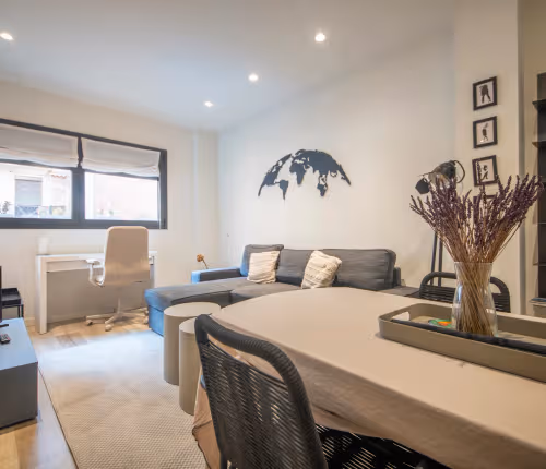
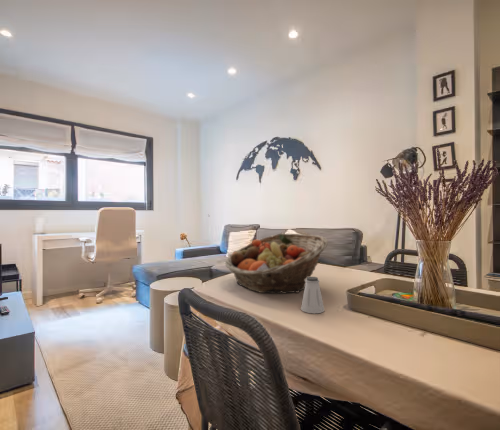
+ fruit basket [224,233,329,294]
+ saltshaker [300,276,325,314]
